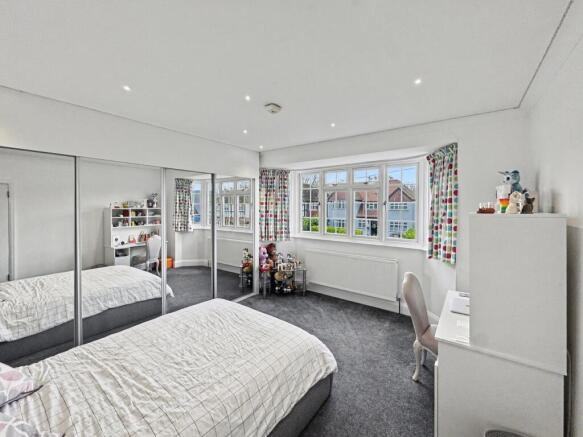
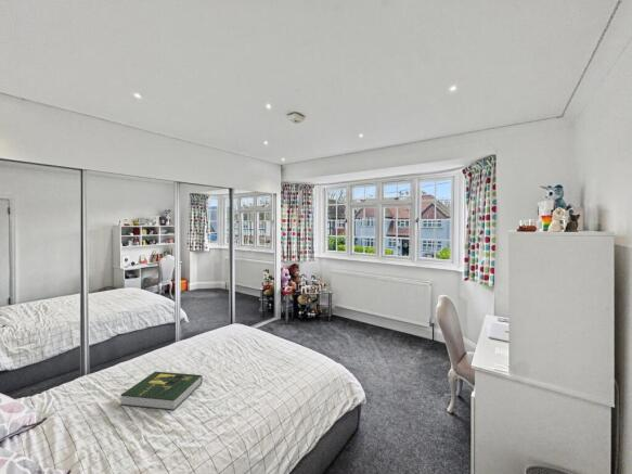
+ book [119,371,203,411]
